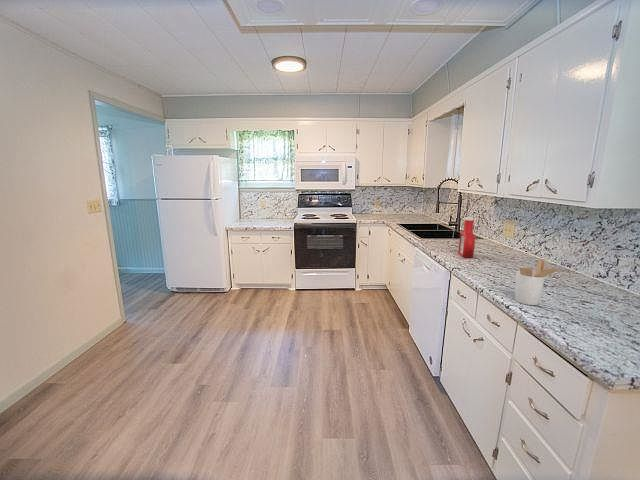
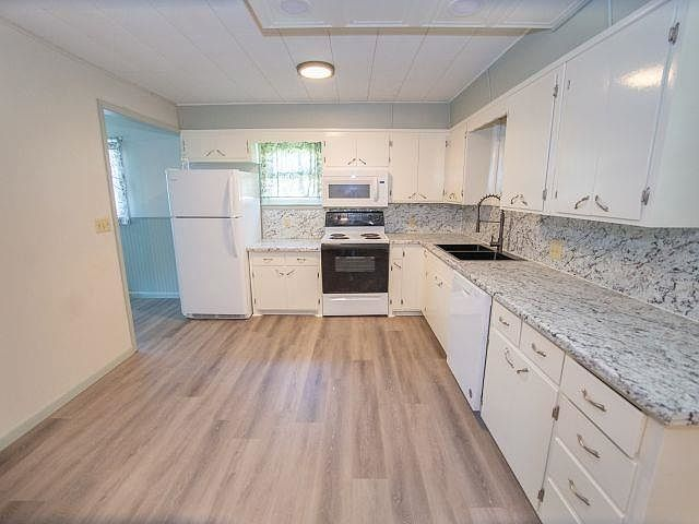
- soap bottle [457,216,477,259]
- utensil holder [514,258,564,306]
